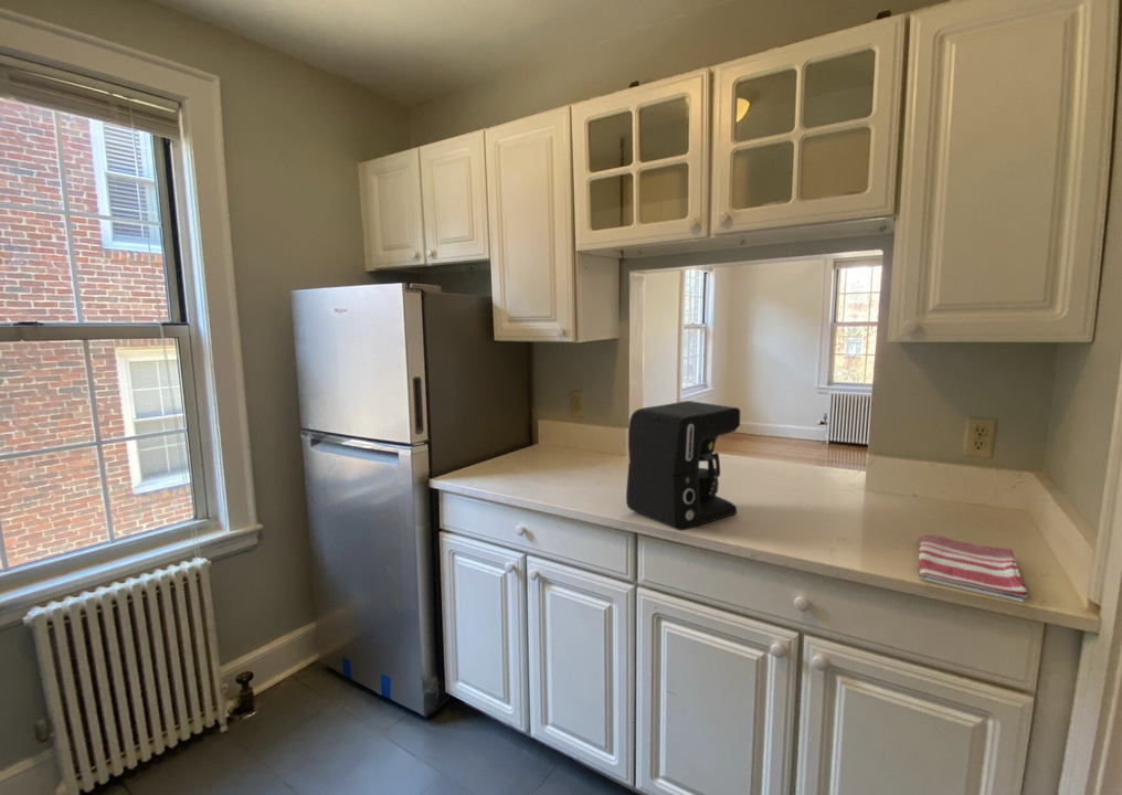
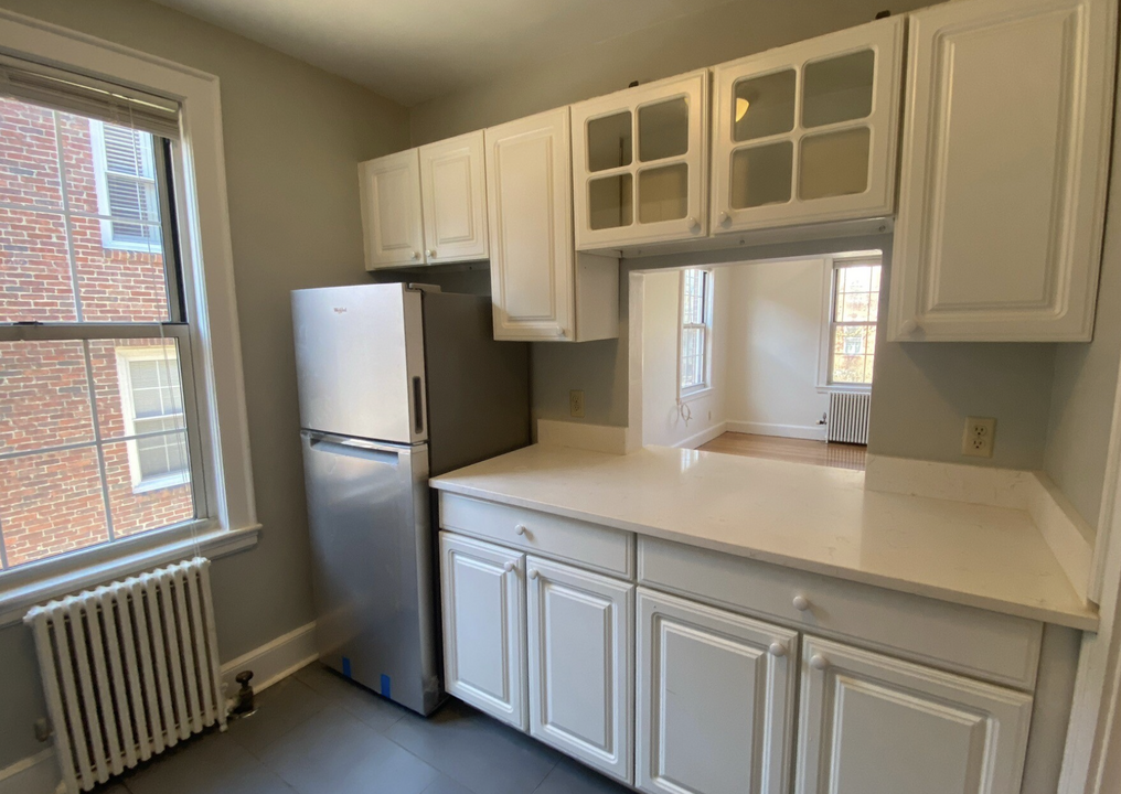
- dish towel [918,533,1028,604]
- coffee maker [625,400,741,531]
